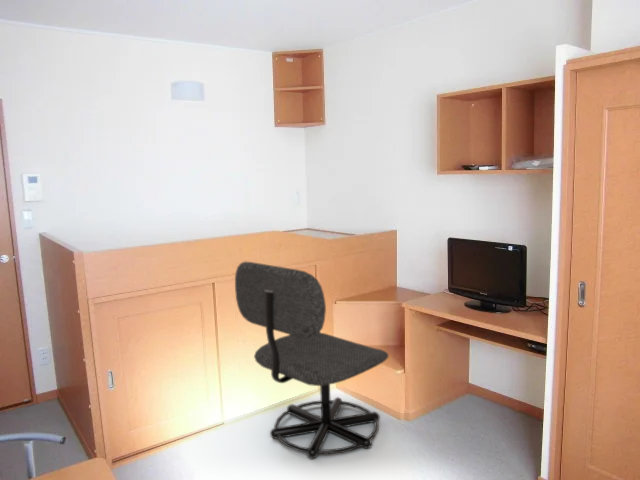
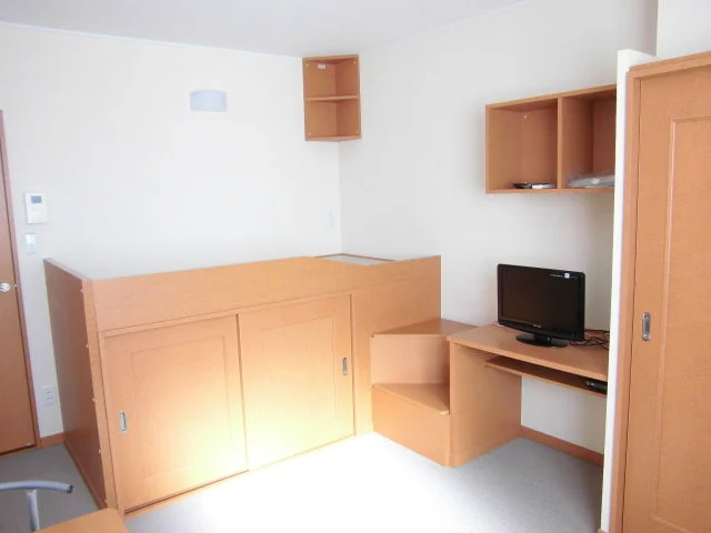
- office chair [234,261,389,460]
